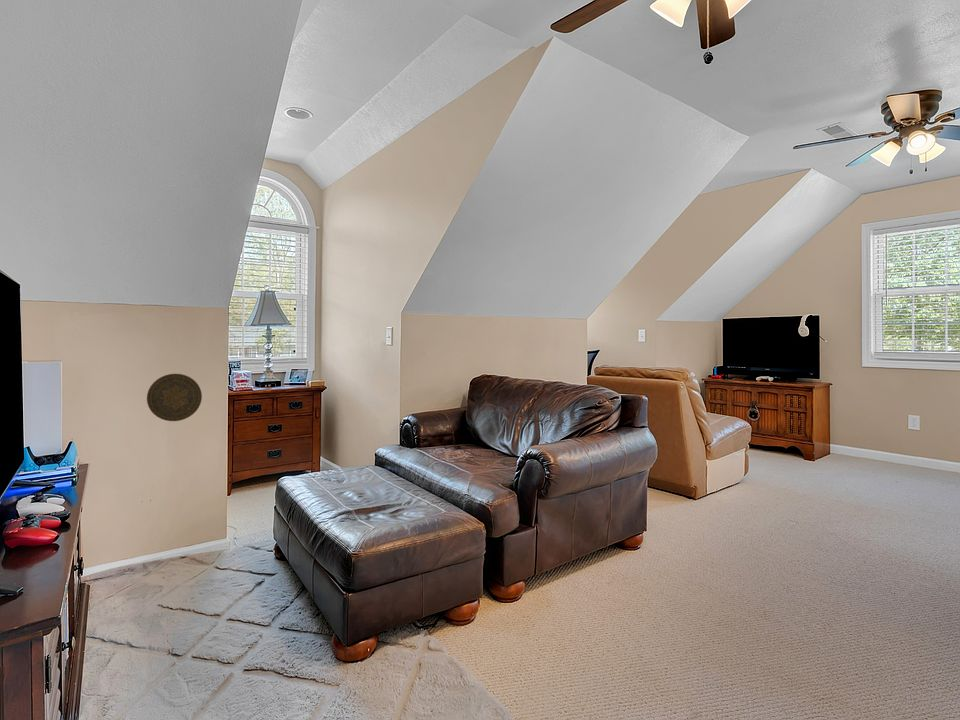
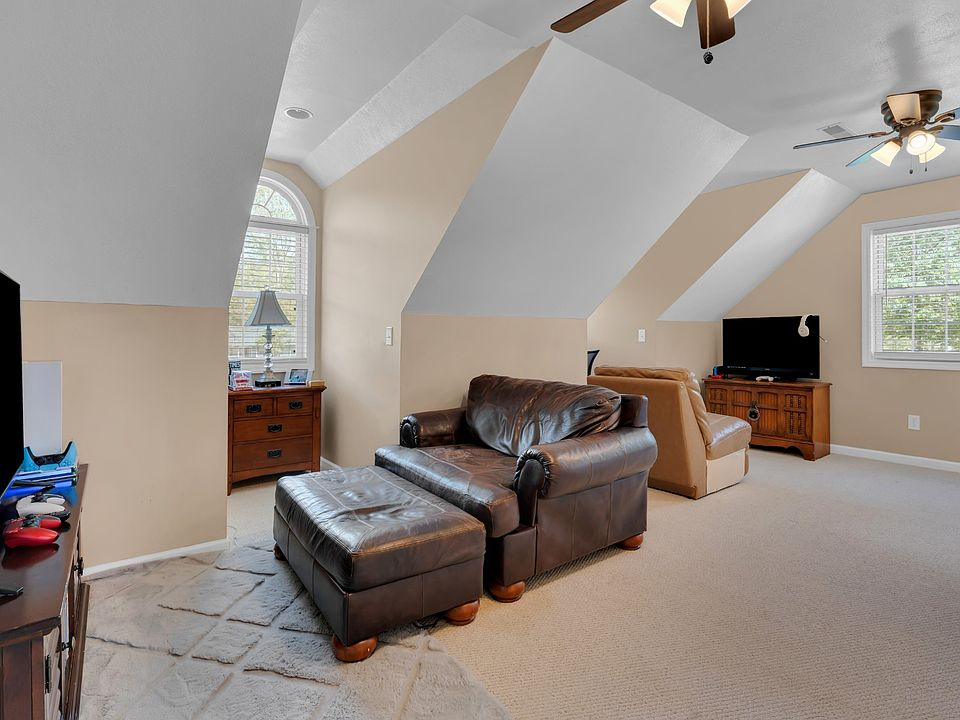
- decorative plate [146,373,203,422]
